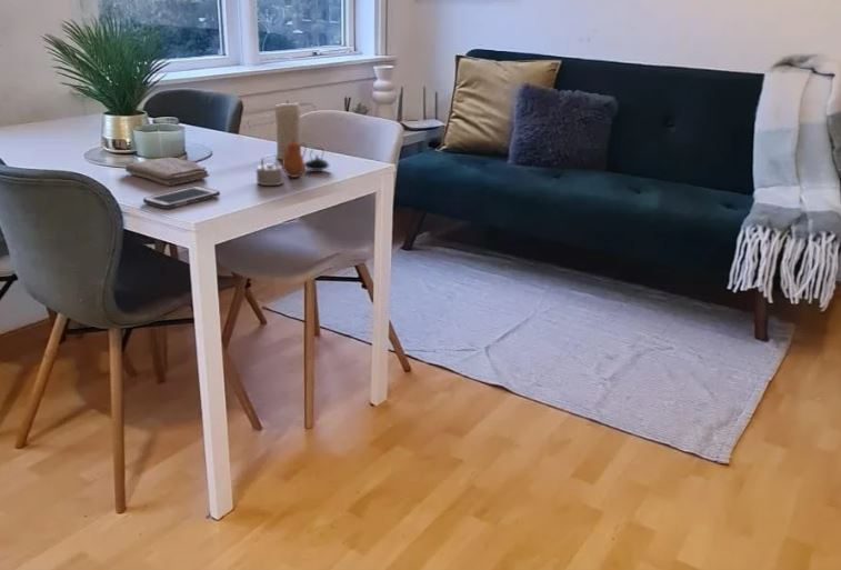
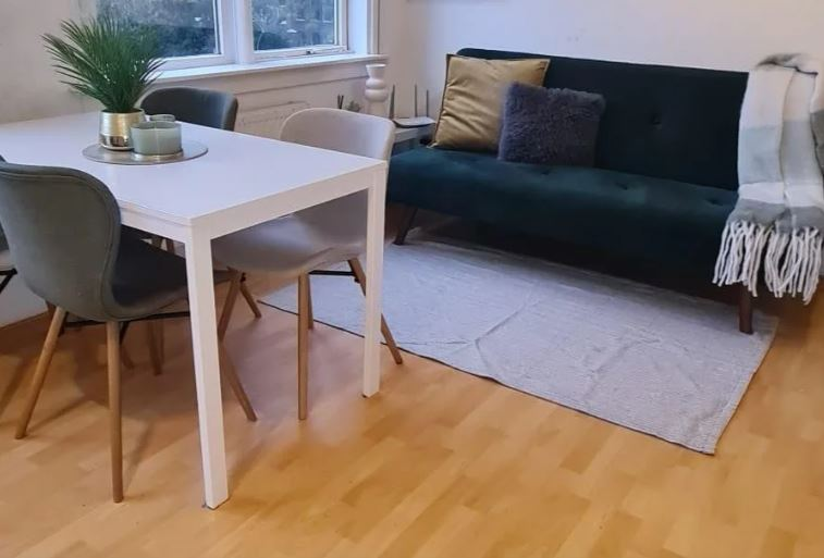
- washcloth [124,157,210,187]
- cell phone [142,186,221,210]
- teapot [254,138,330,187]
- candle [273,99,302,161]
